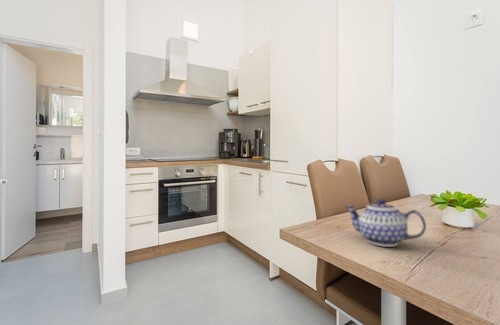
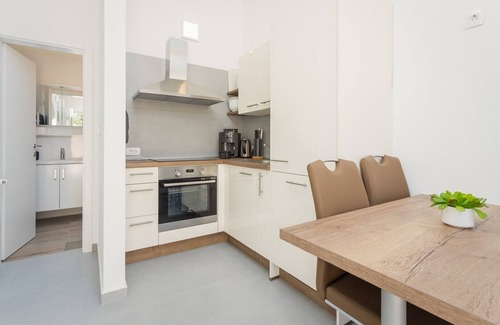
- teapot [344,198,427,248]
